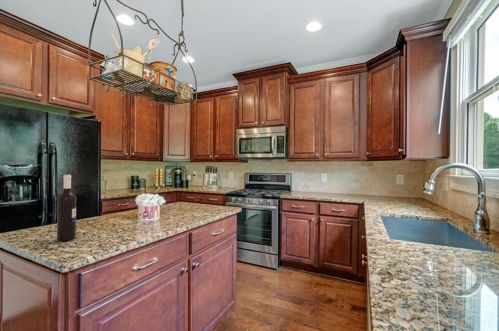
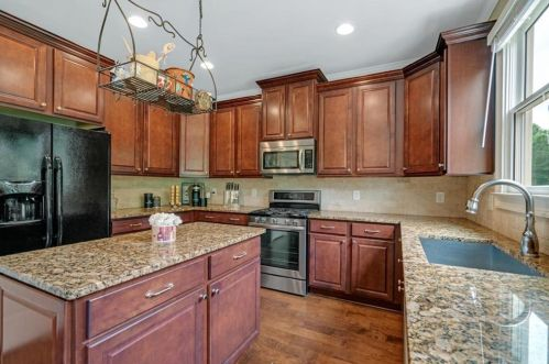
- wine bottle [56,174,77,242]
